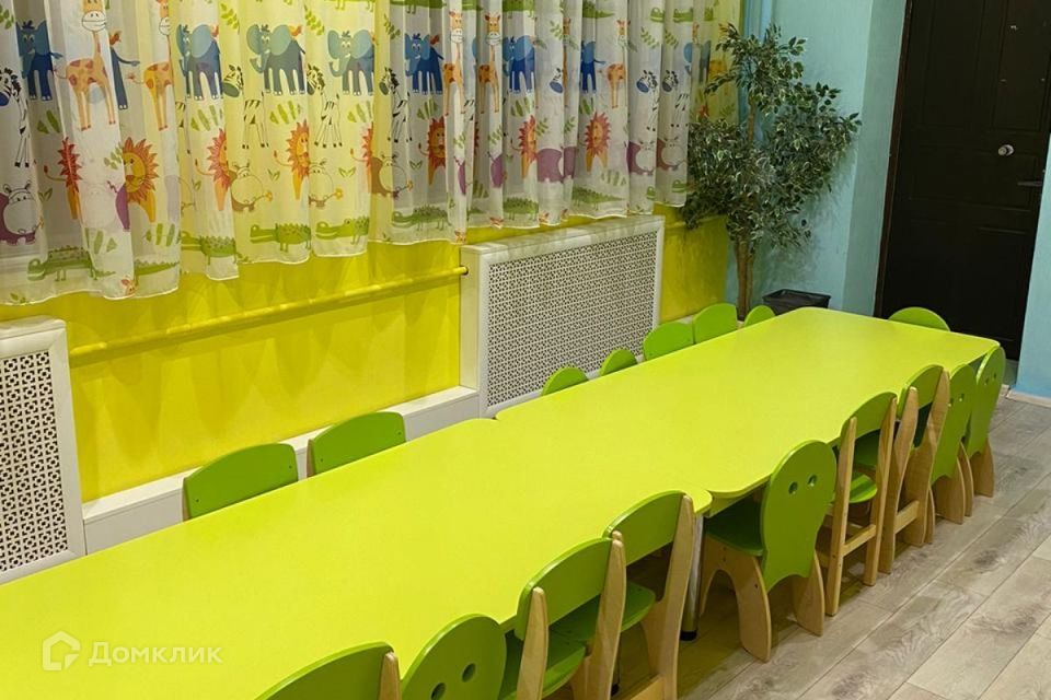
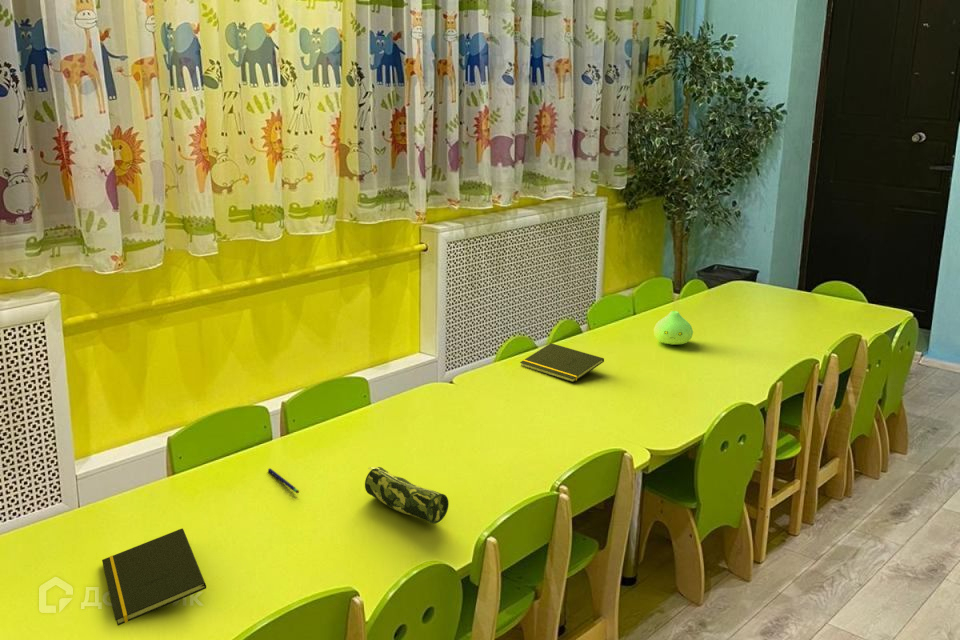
+ plush toy [653,310,694,346]
+ notepad [101,527,207,627]
+ pen [267,467,300,494]
+ notepad [519,342,605,383]
+ pencil case [364,466,450,525]
